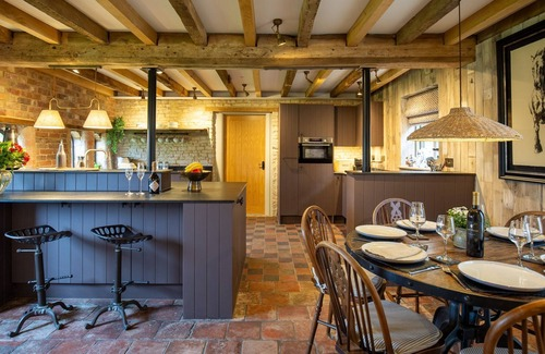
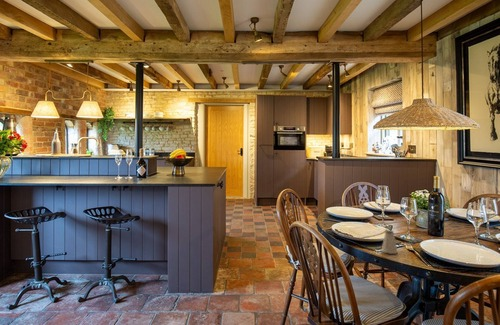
+ saltshaker [381,229,399,255]
